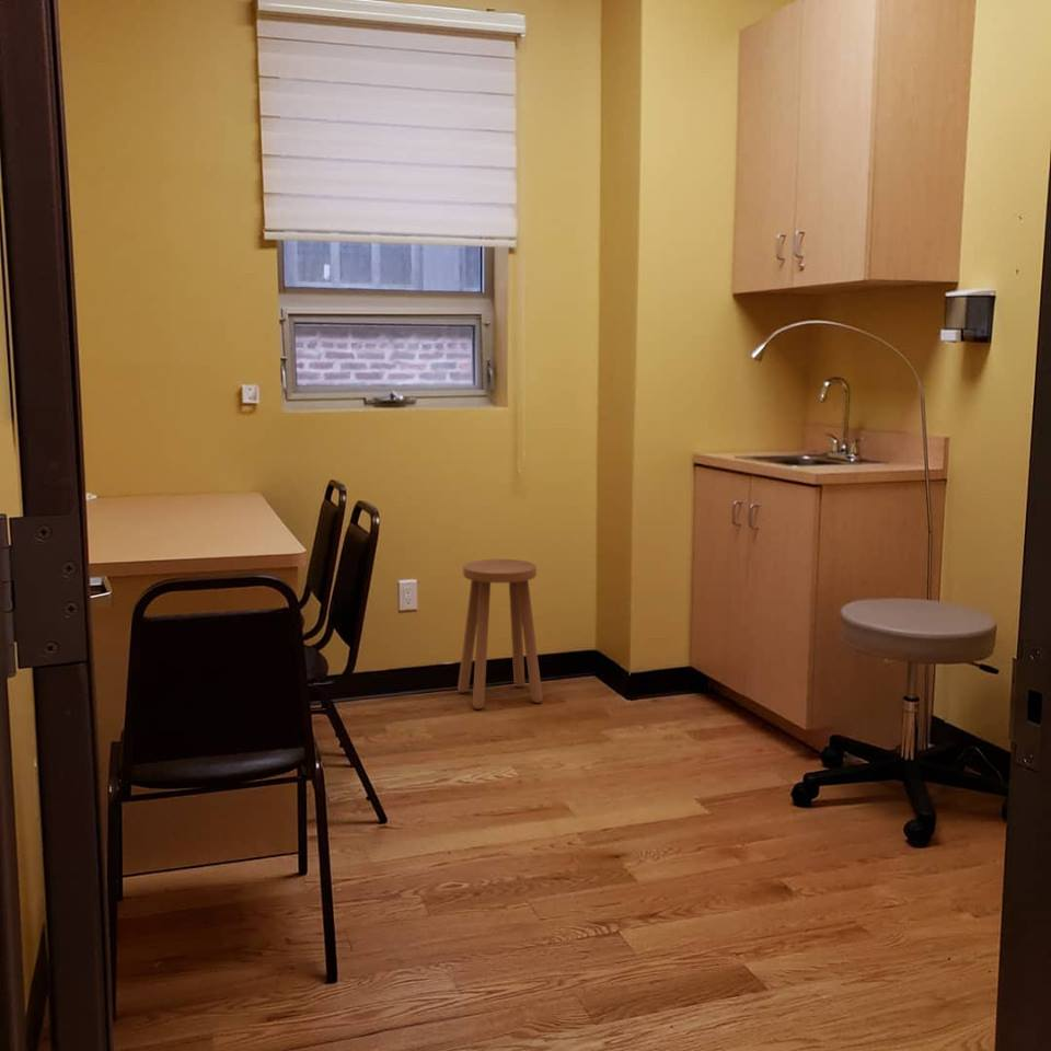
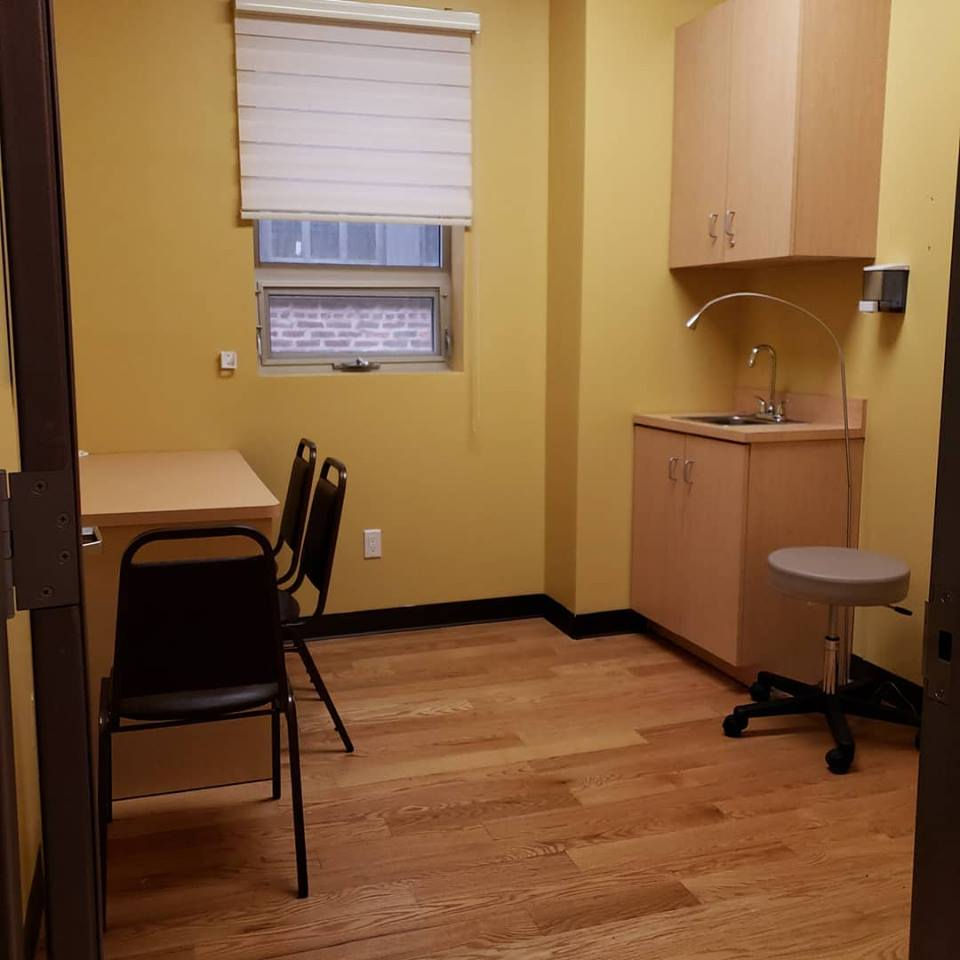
- stool [457,558,543,711]
